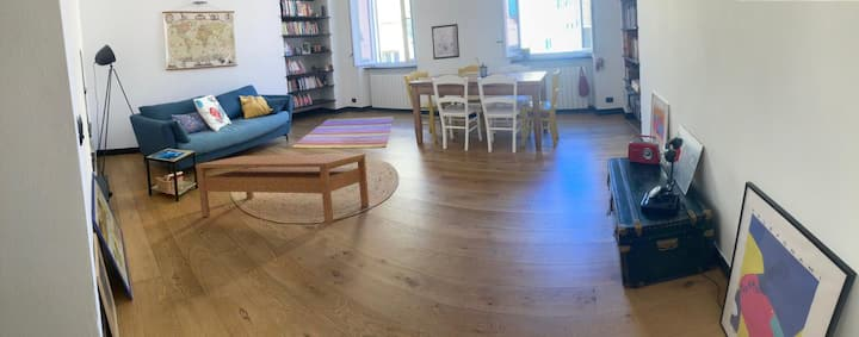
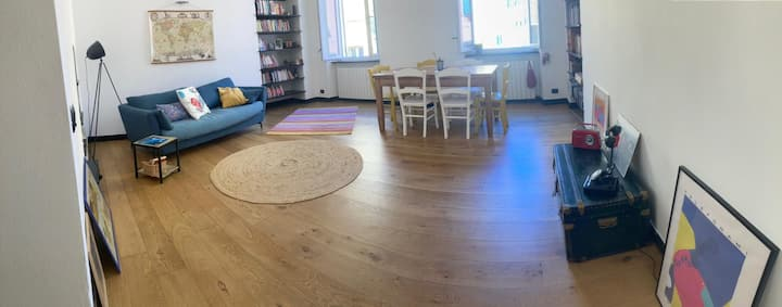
- wall art [431,23,461,61]
- coffee table [194,152,370,223]
